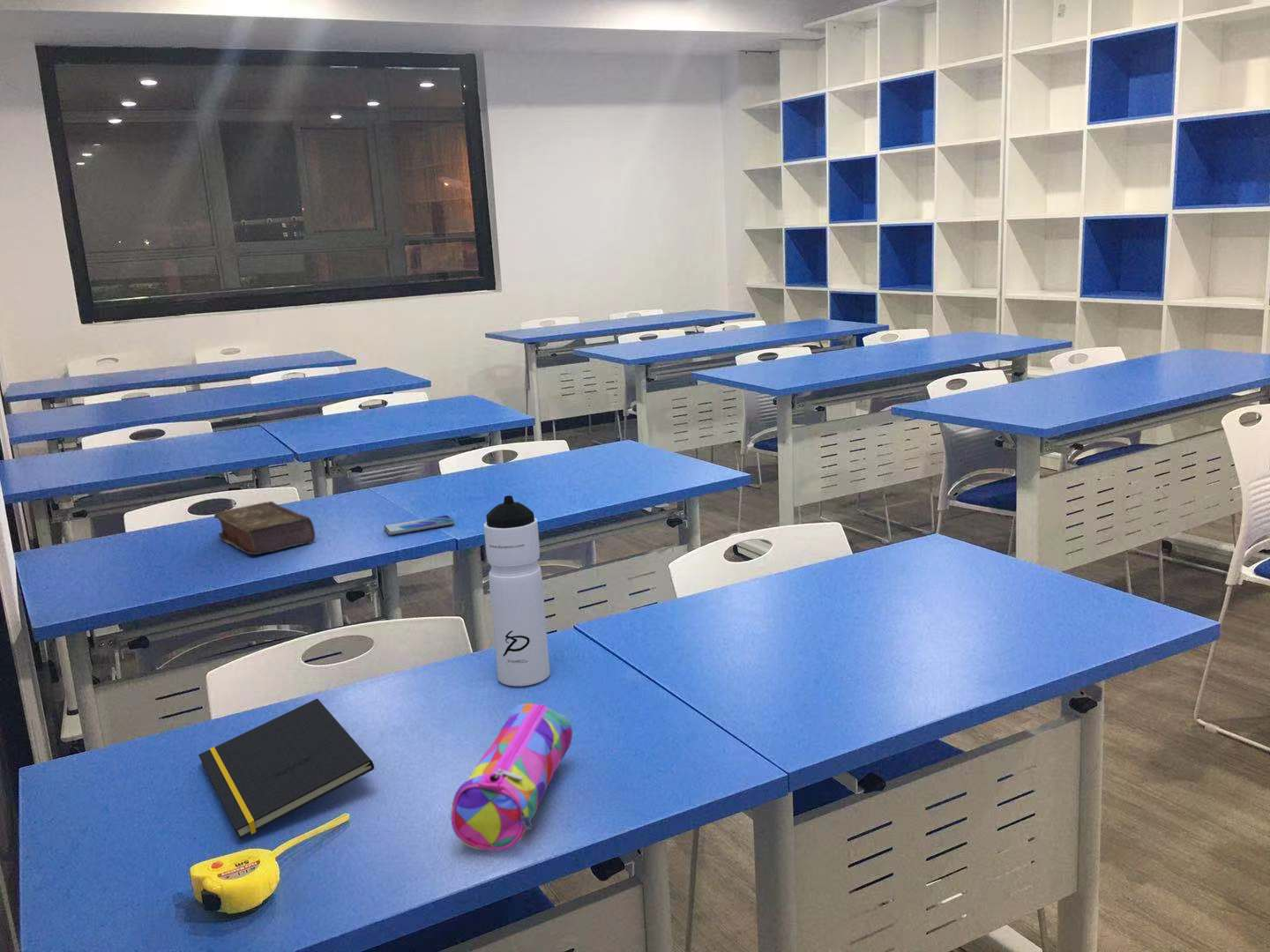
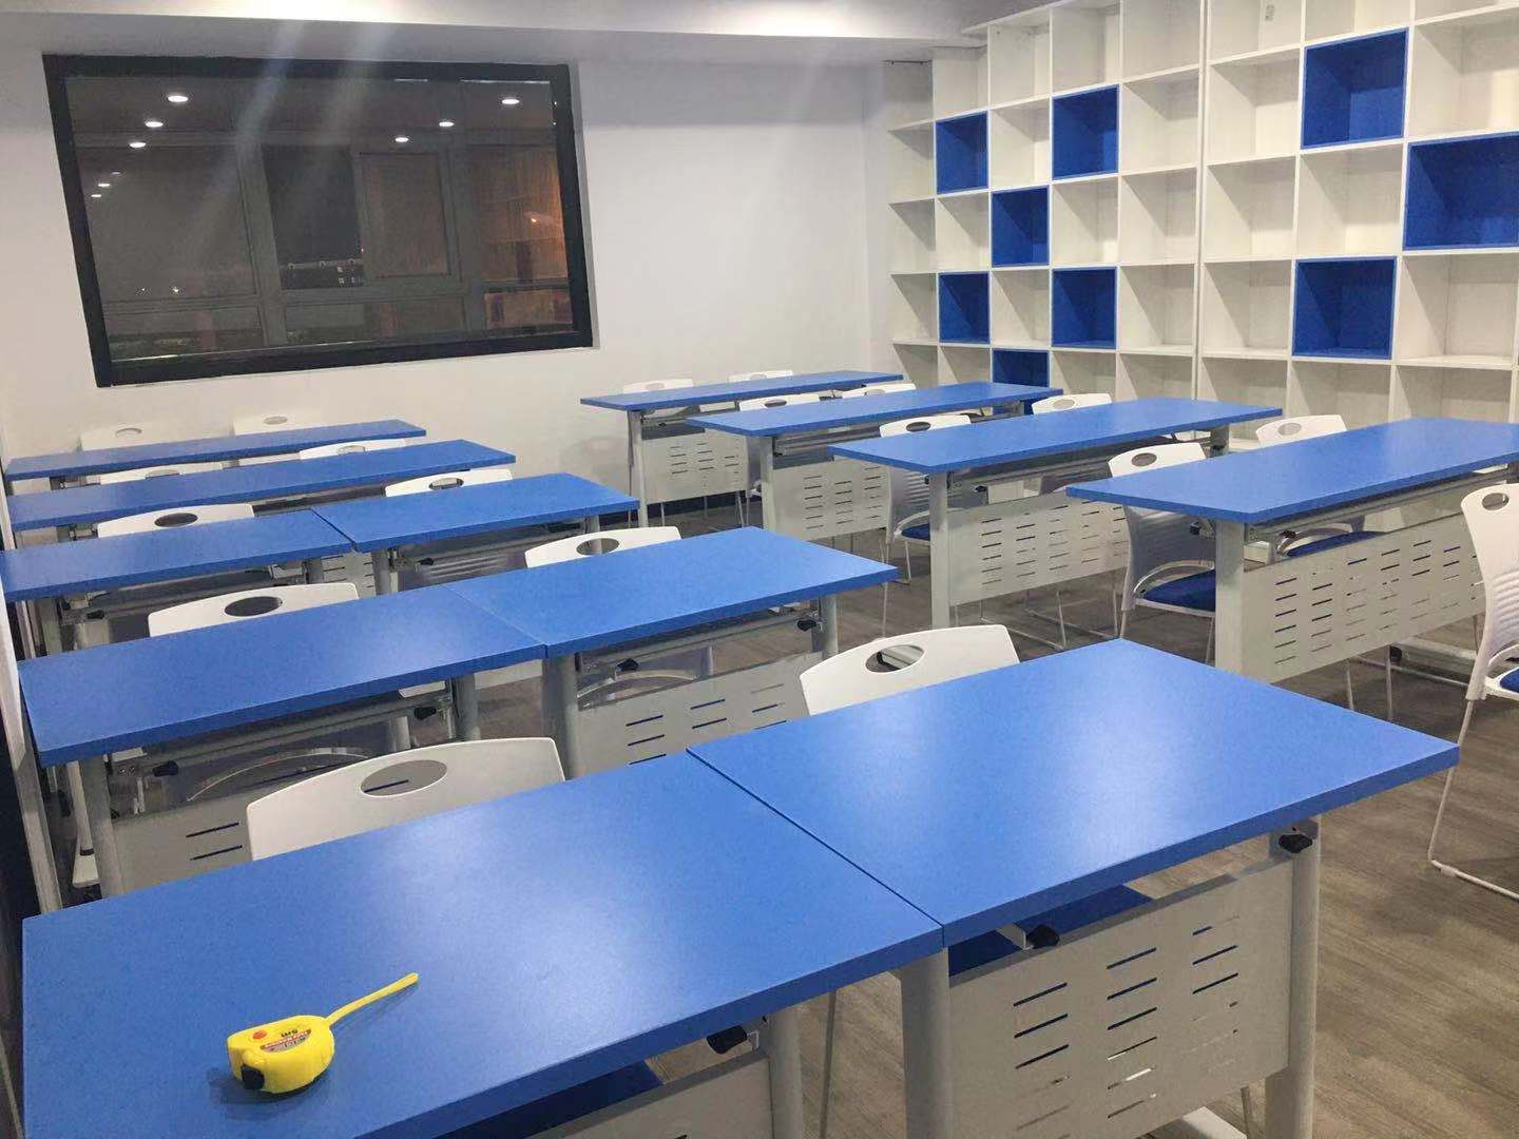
- smartphone [383,515,455,536]
- pencil case [450,703,573,852]
- water bottle [483,495,550,687]
- book [213,501,316,555]
- notepad [198,698,375,840]
